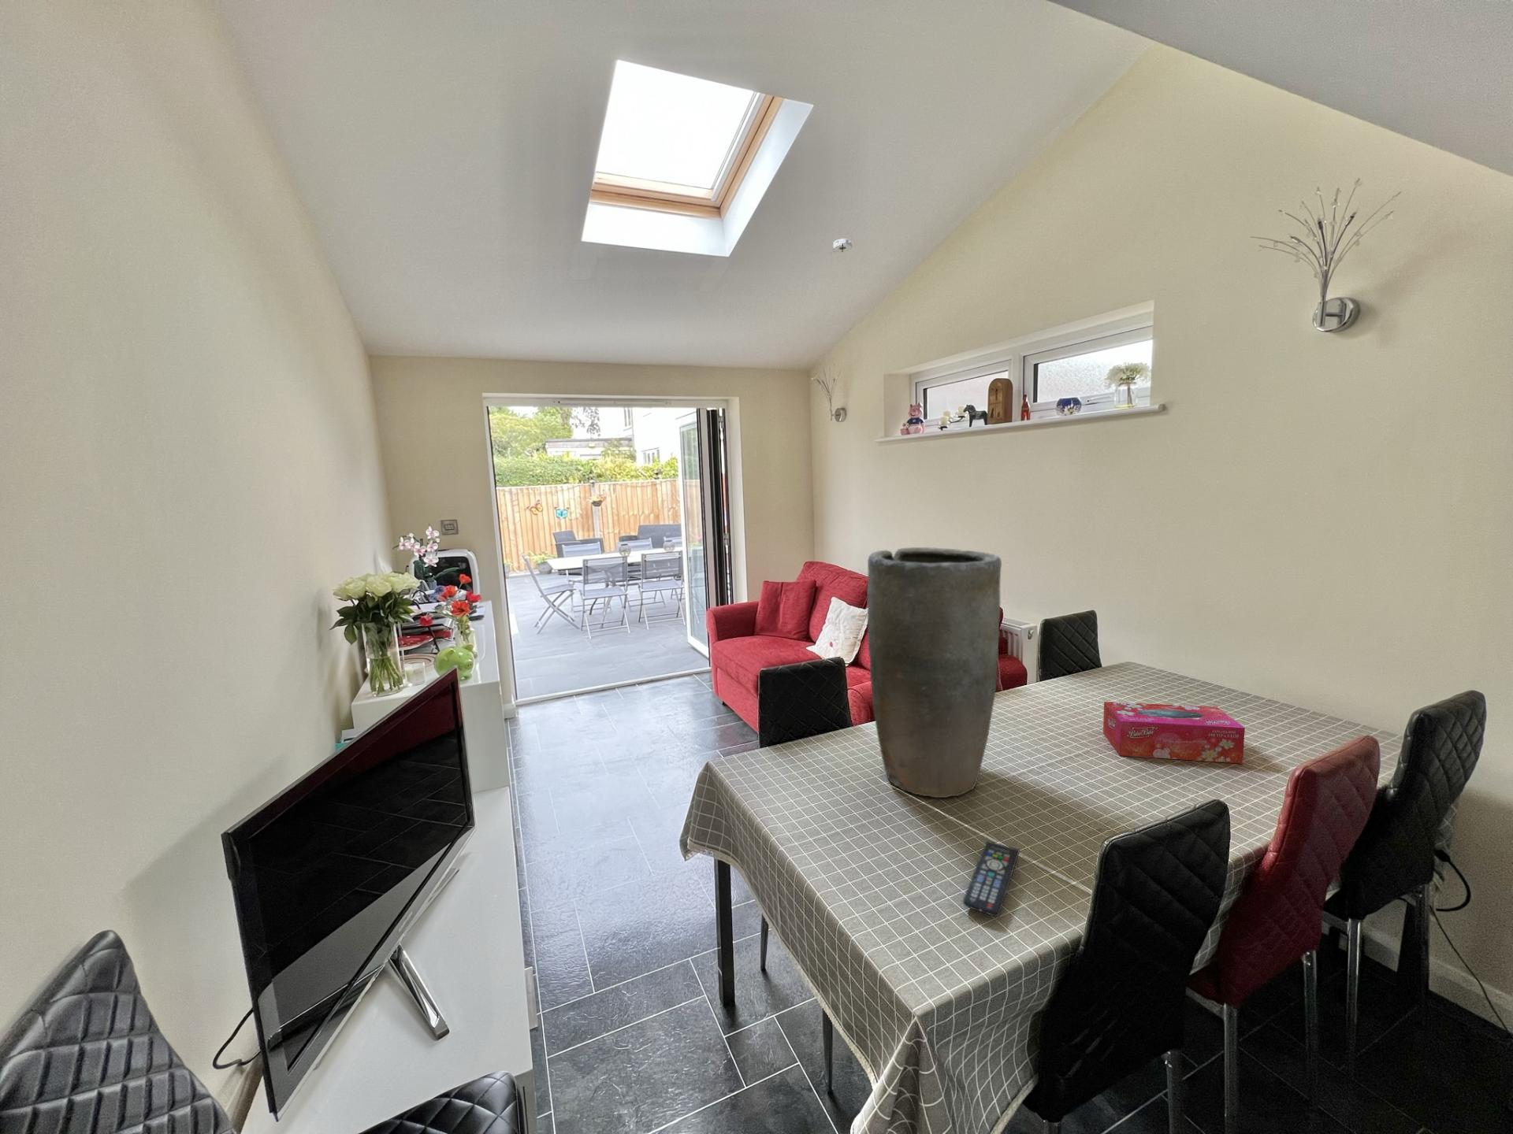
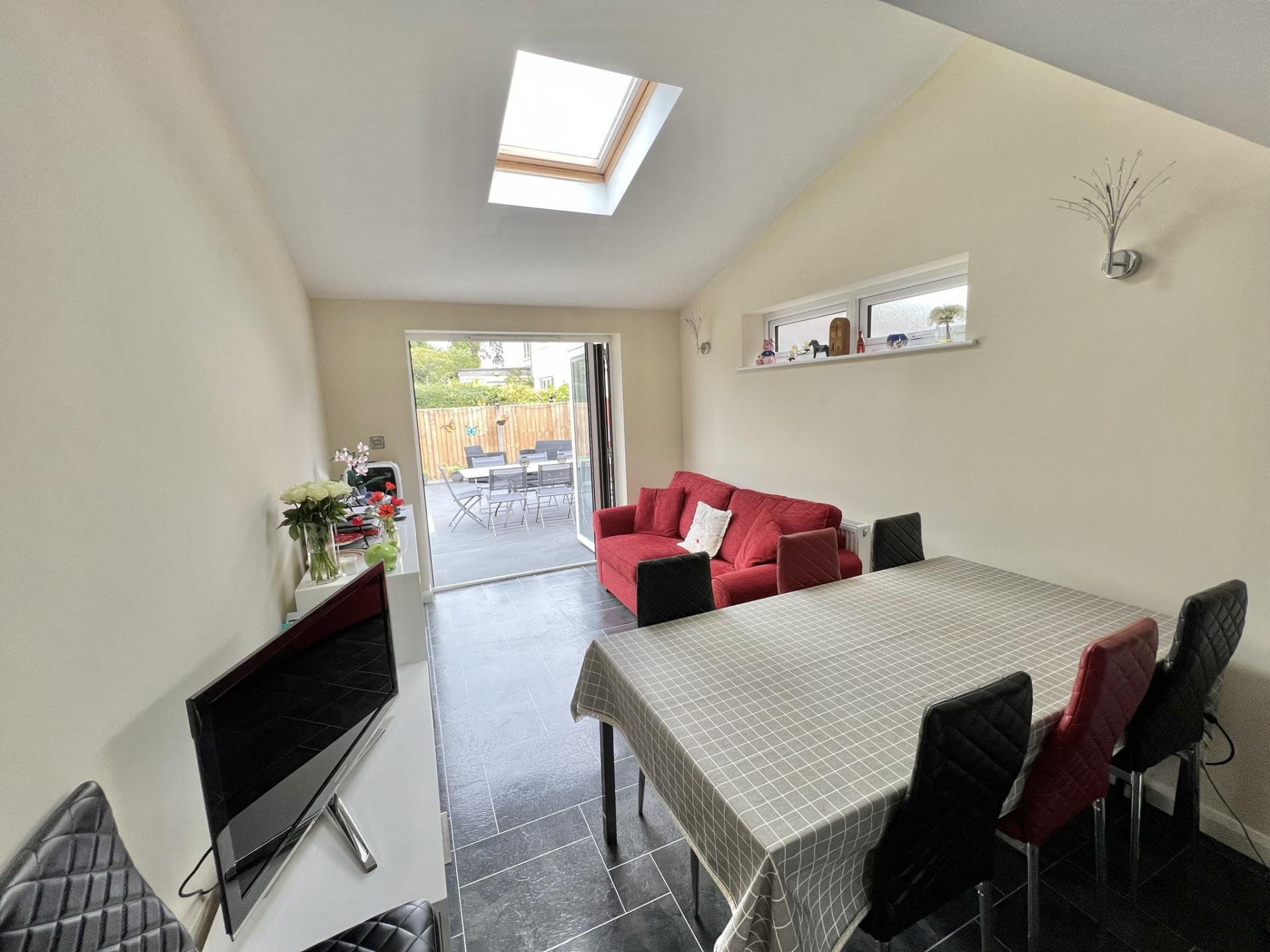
- tissue box [1102,700,1246,765]
- vase [866,547,1002,798]
- remote control [963,840,1021,917]
- smoke detector [830,238,854,255]
